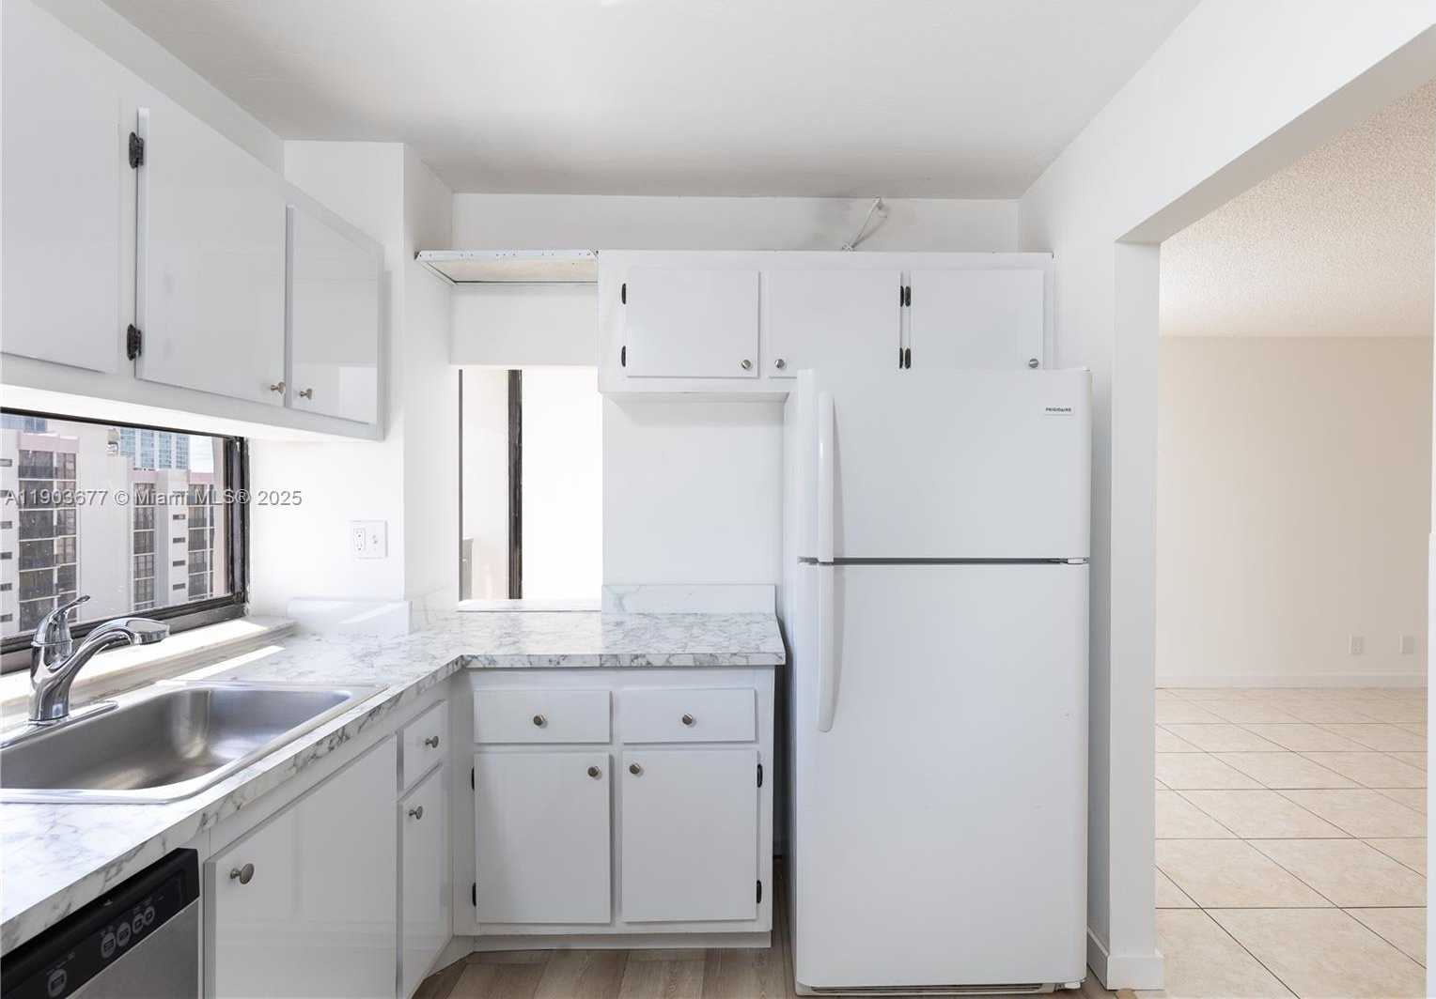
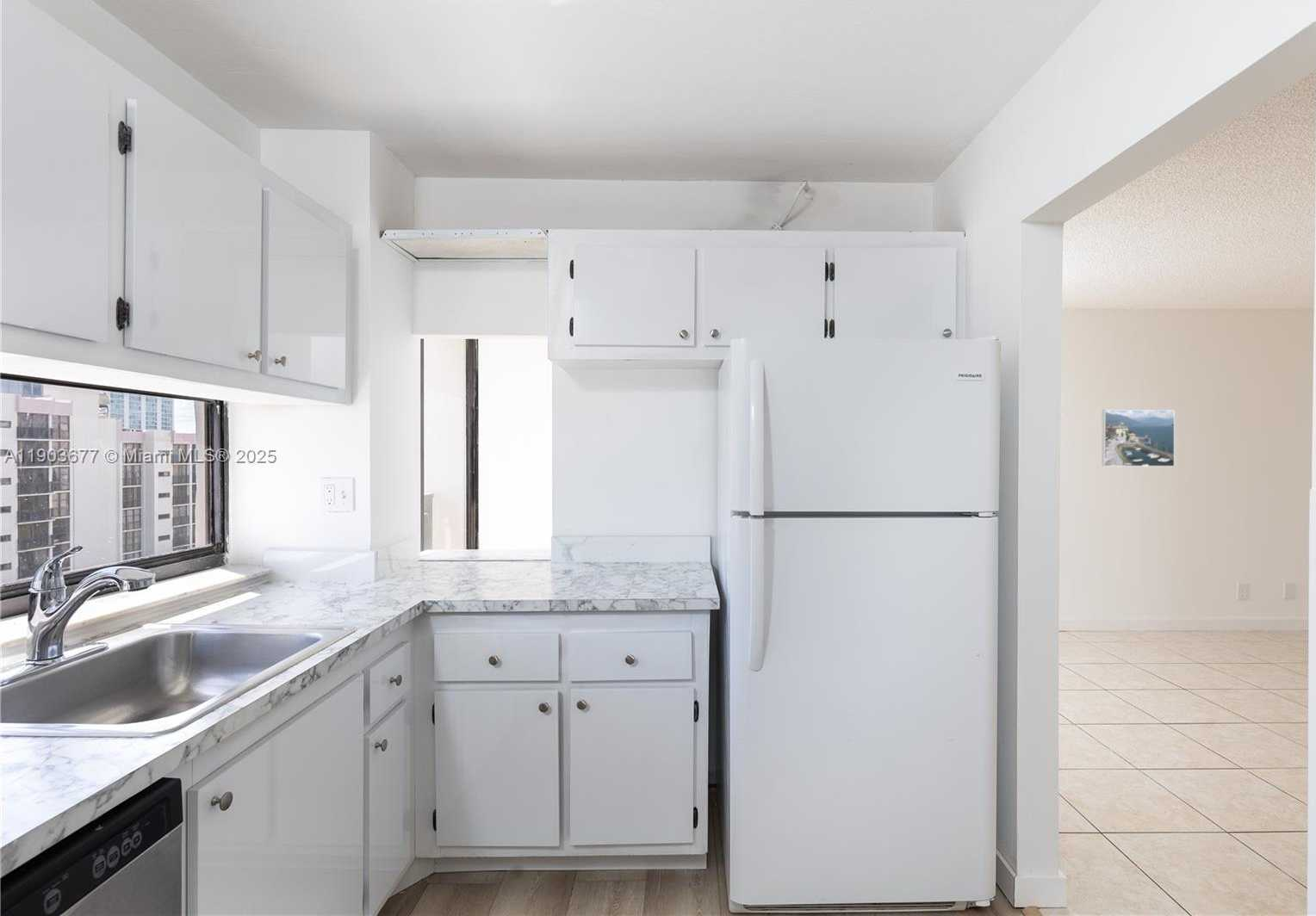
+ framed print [1101,409,1176,467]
